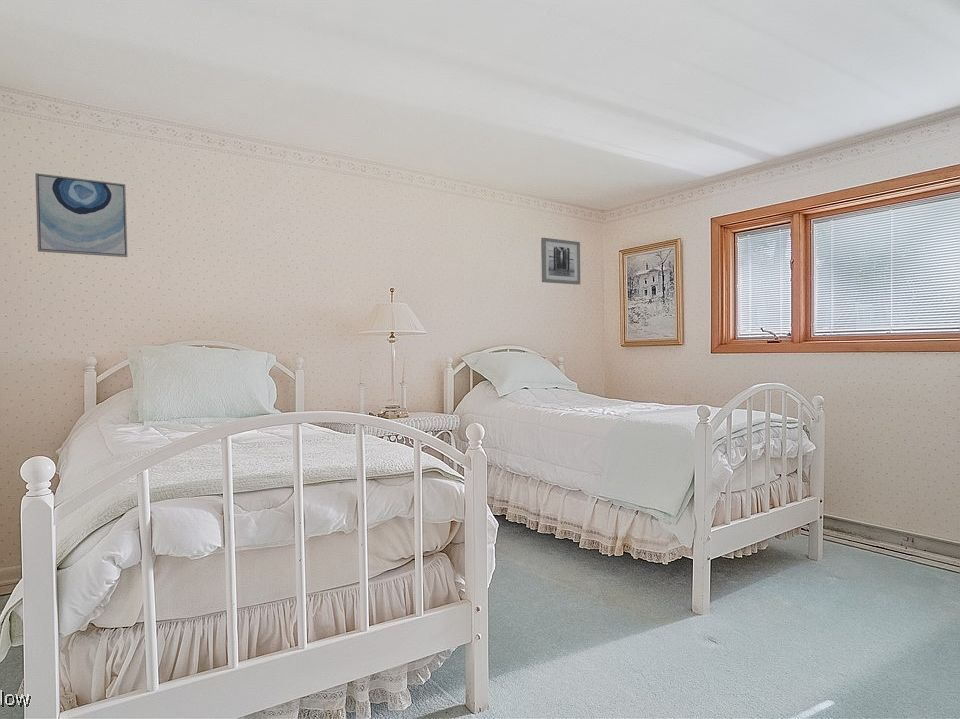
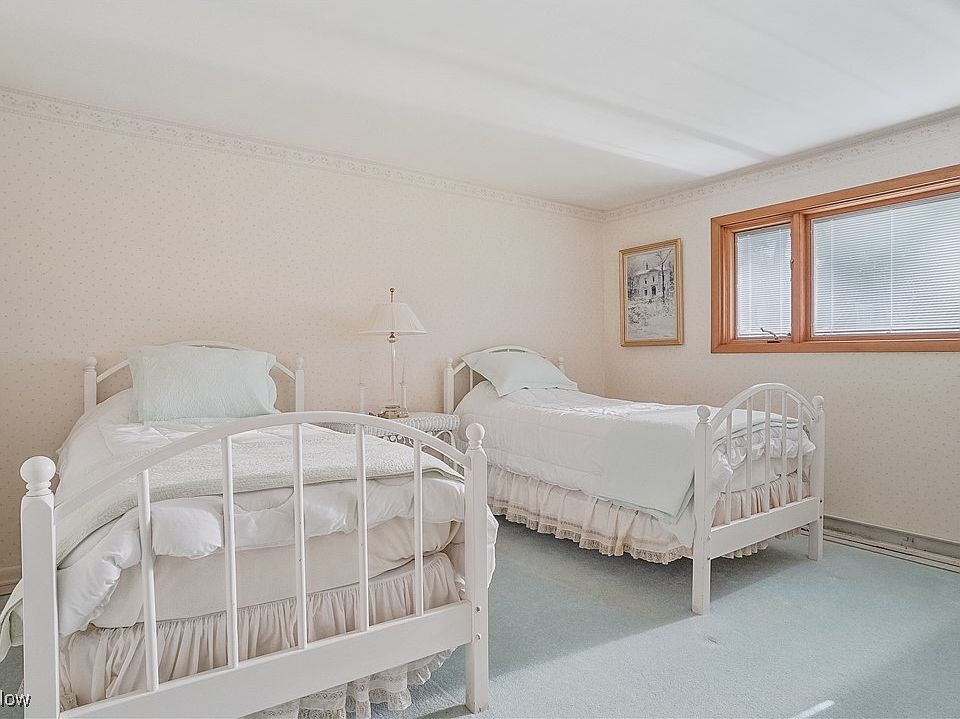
- wall art [34,172,128,258]
- wall art [540,237,581,286]
